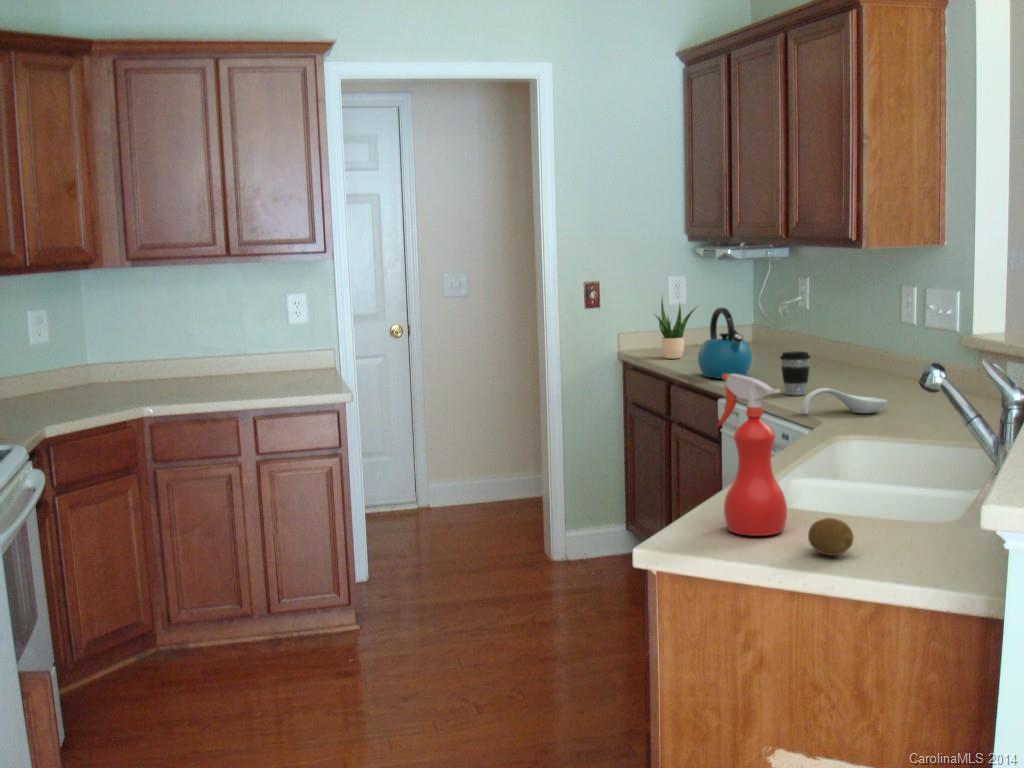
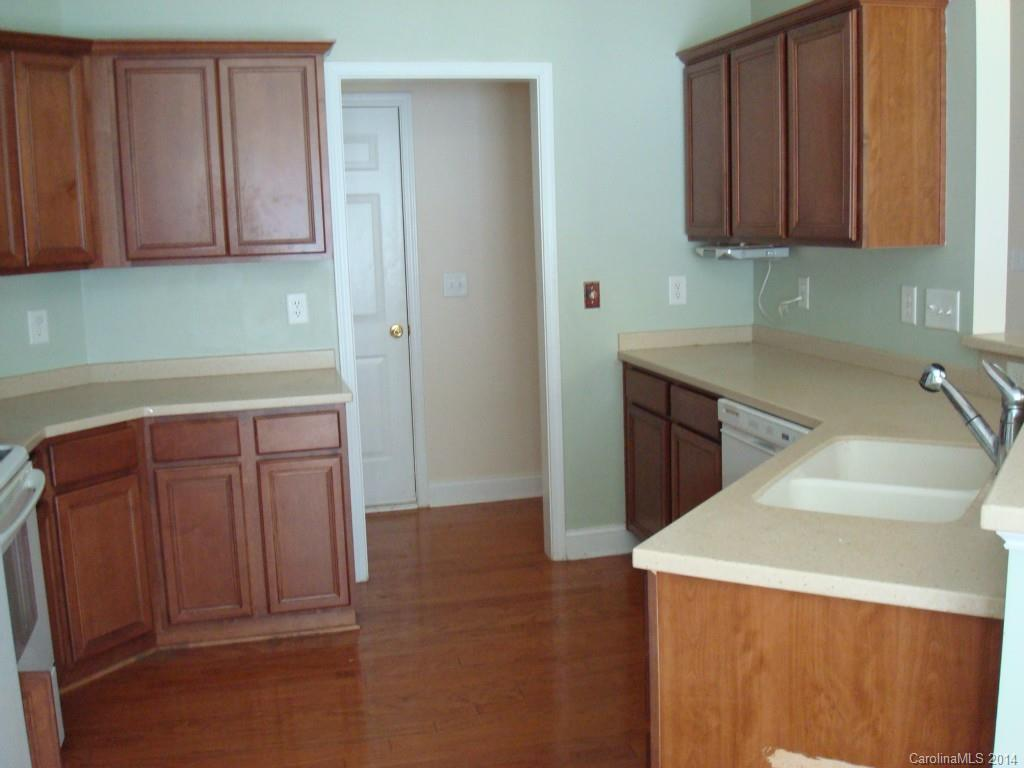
- spray bottle [715,374,788,537]
- fruit [807,517,855,557]
- spoon rest [800,387,888,415]
- potted plant [652,294,700,360]
- kettle [697,307,753,380]
- coffee cup [779,351,811,396]
